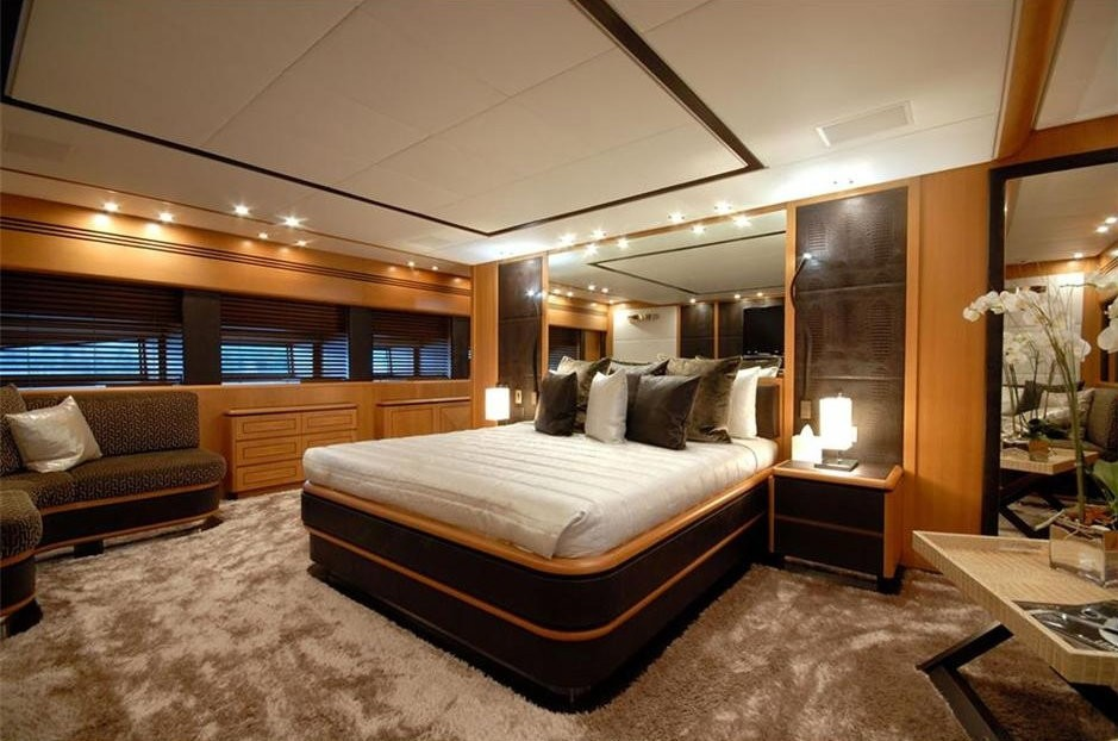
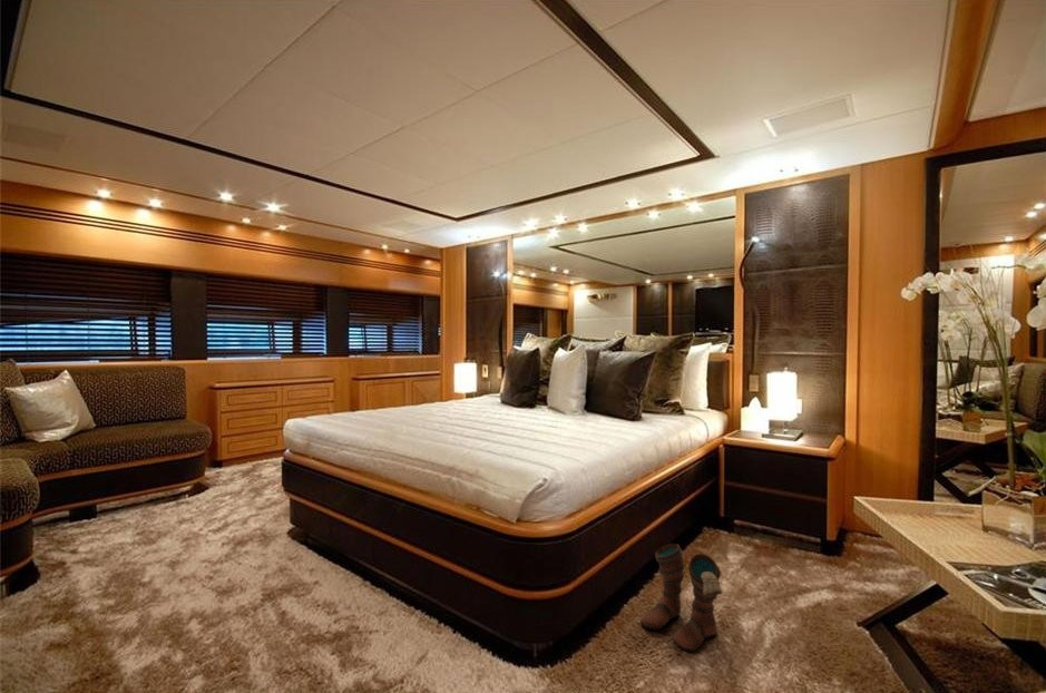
+ boots [639,543,724,653]
